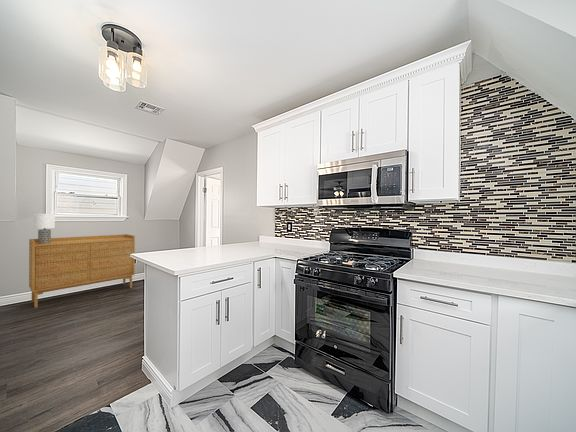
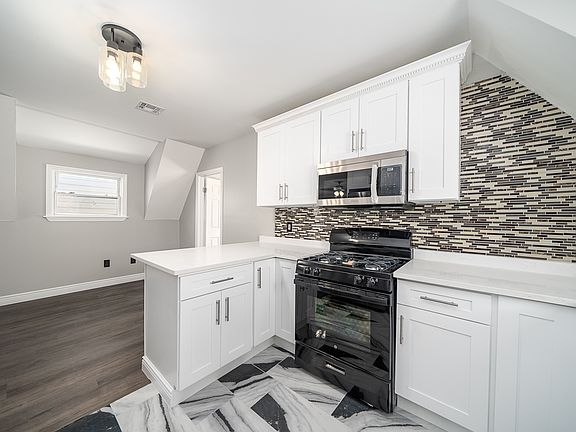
- lamp [33,213,56,244]
- sideboard [28,233,136,309]
